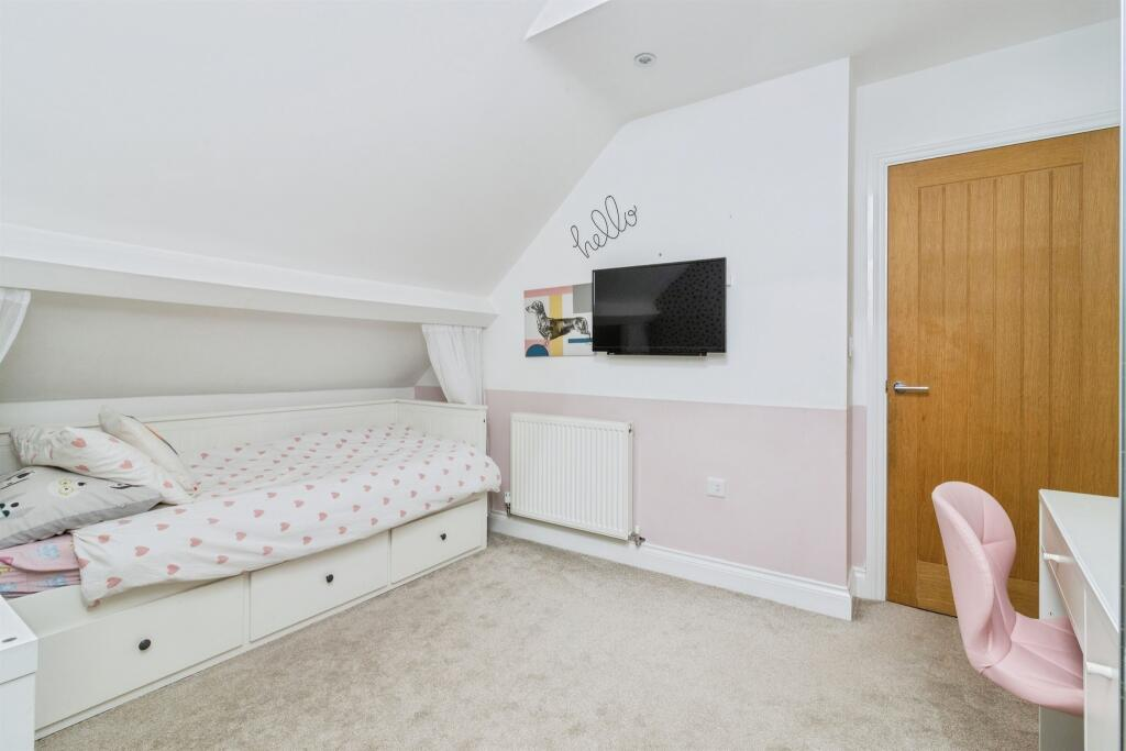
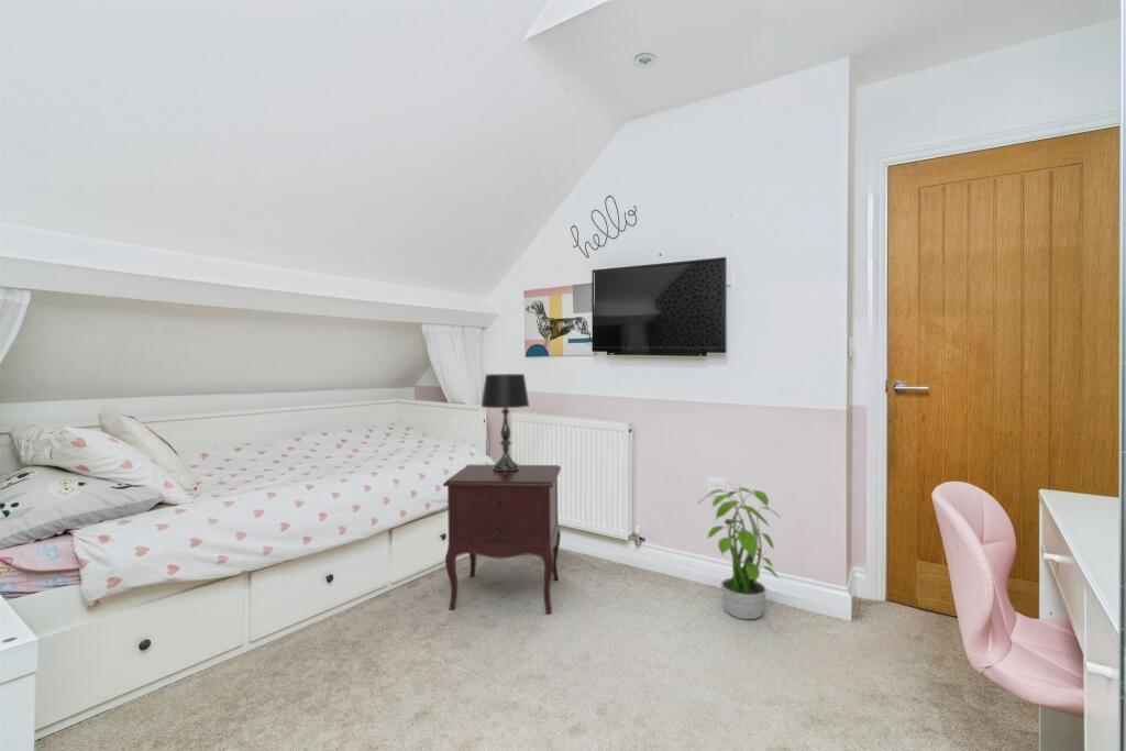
+ table lamp [479,373,530,471]
+ potted plant [696,482,781,620]
+ nightstand [442,464,562,615]
